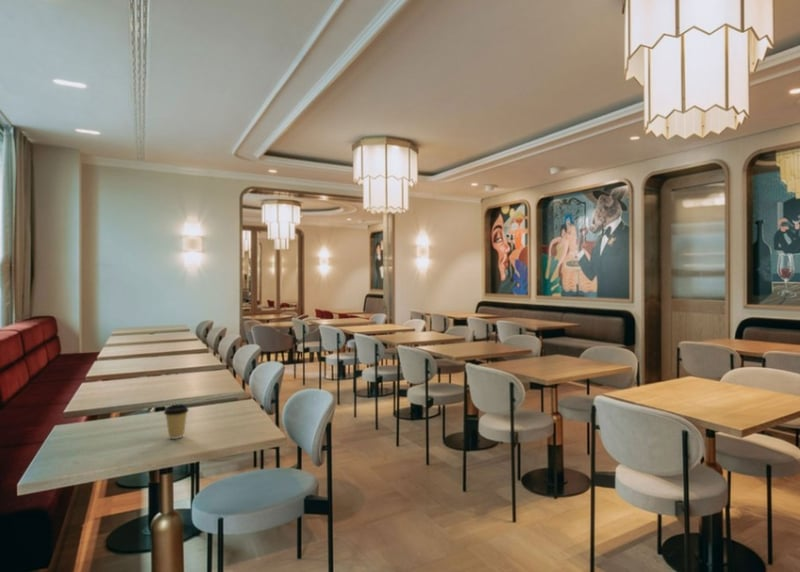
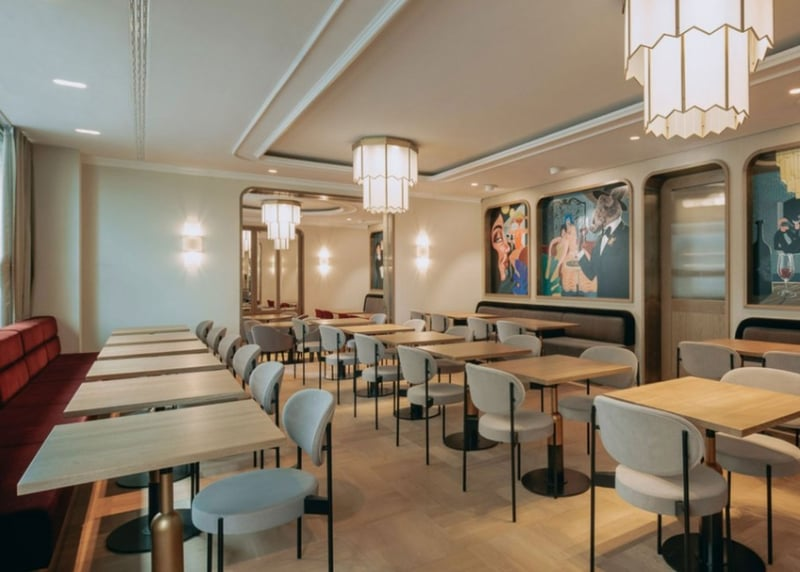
- coffee cup [163,403,190,440]
